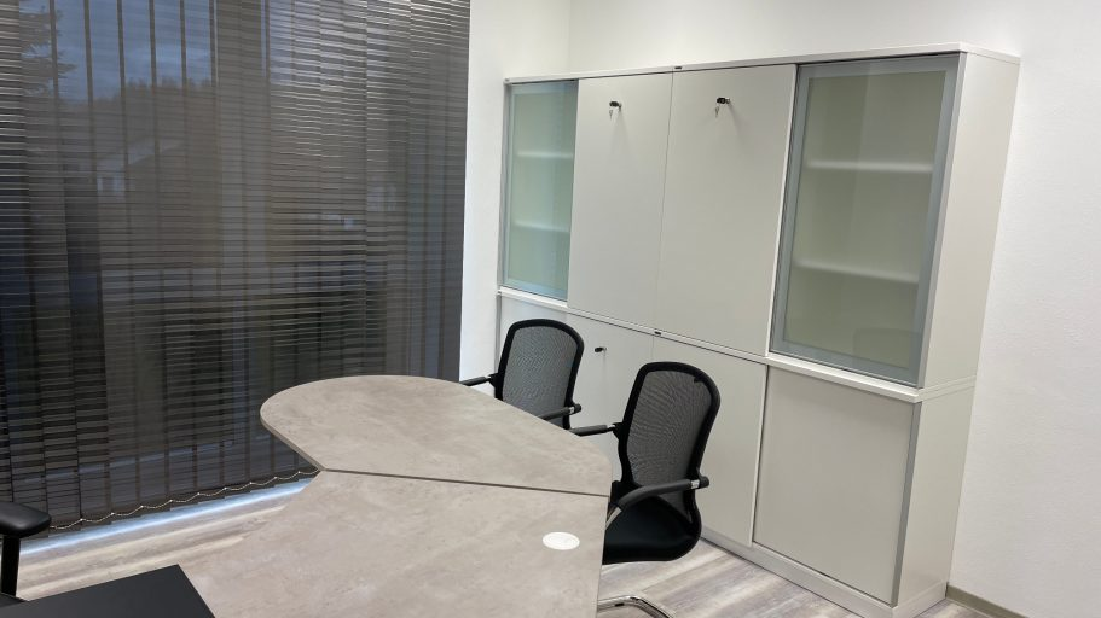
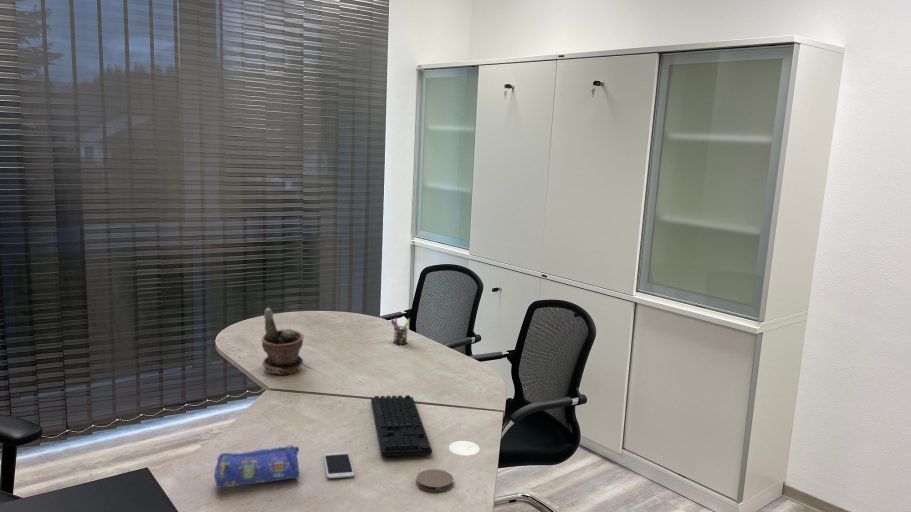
+ pencil case [213,444,300,488]
+ pen holder [390,316,411,346]
+ keyboard [370,394,433,457]
+ smartphone [322,451,356,479]
+ potted plant [260,307,305,376]
+ coaster [415,468,454,493]
